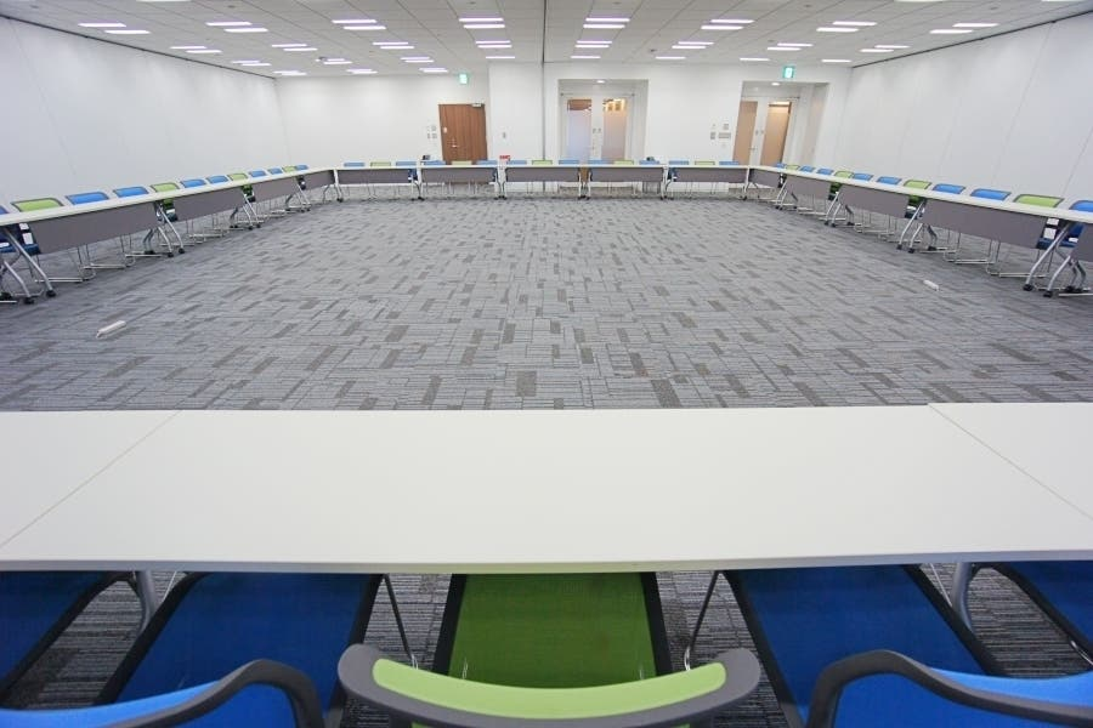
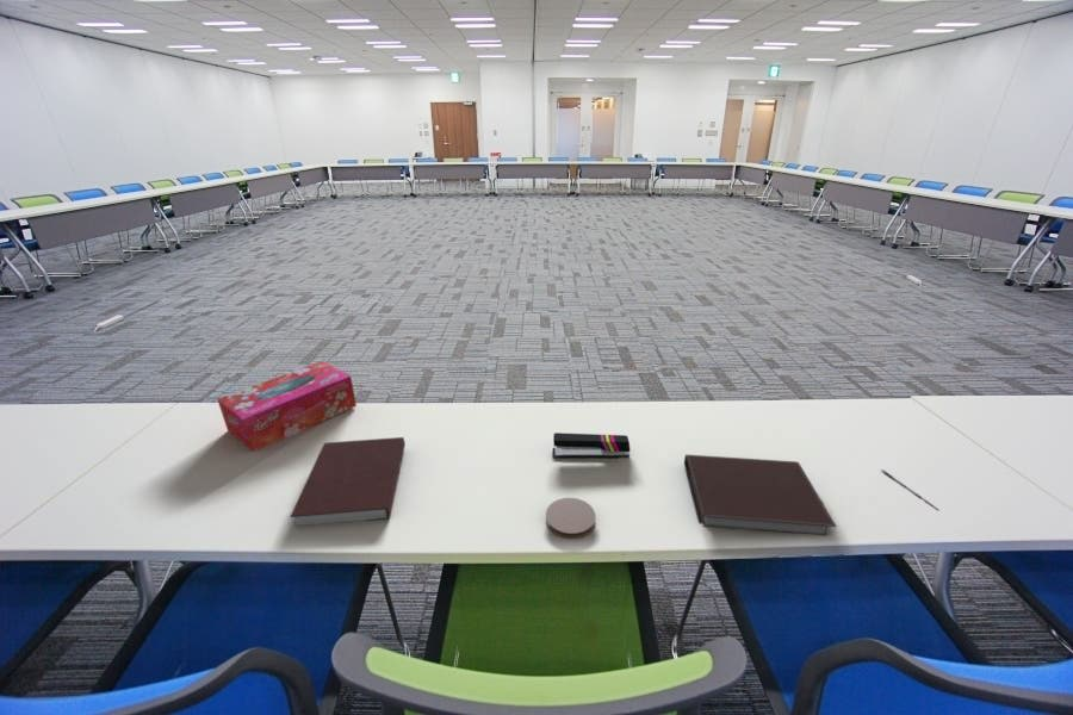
+ coaster [545,497,596,540]
+ notebook [289,436,407,527]
+ pen [880,468,941,512]
+ stapler [552,431,632,459]
+ notebook [683,453,838,537]
+ tissue box [216,360,358,453]
